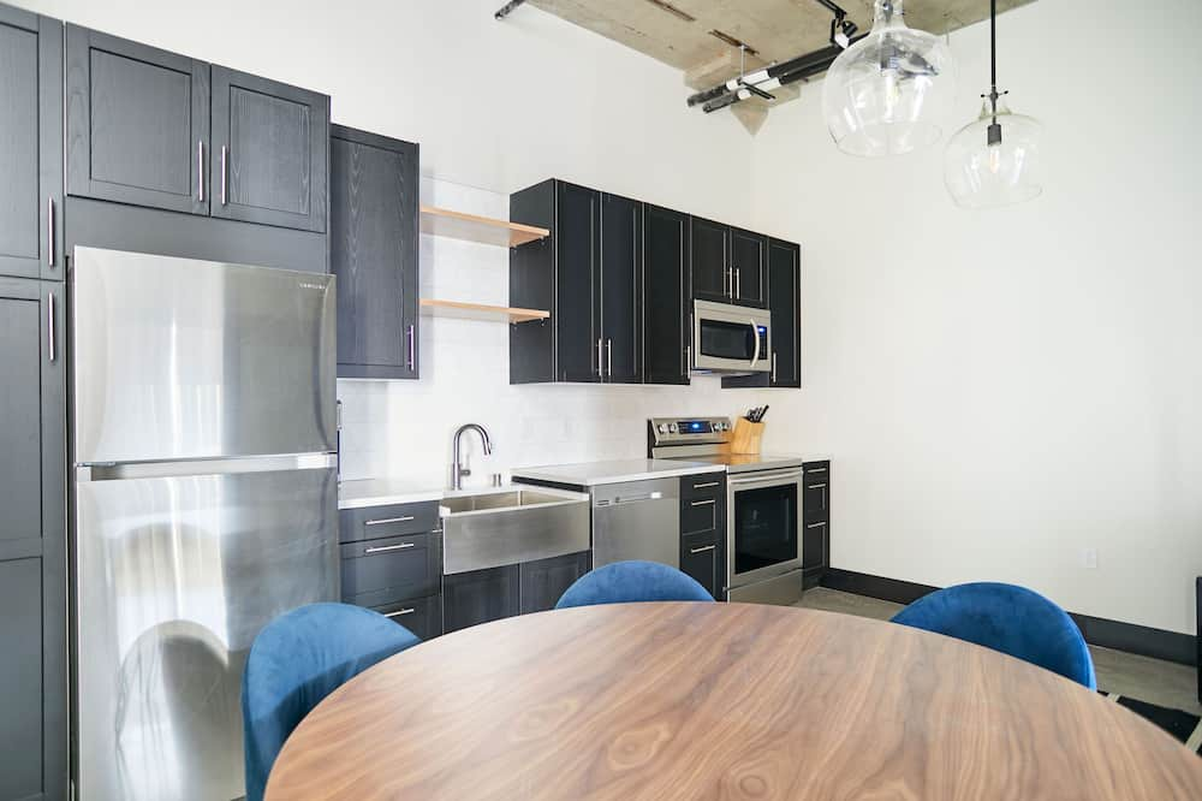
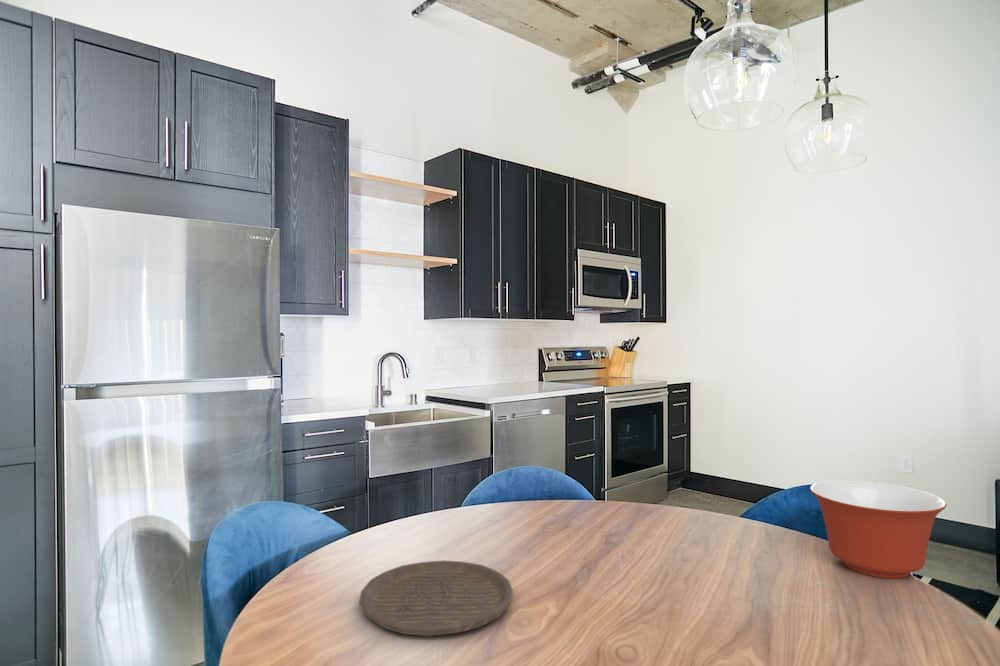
+ plate [358,559,514,637]
+ mixing bowl [809,479,948,579]
